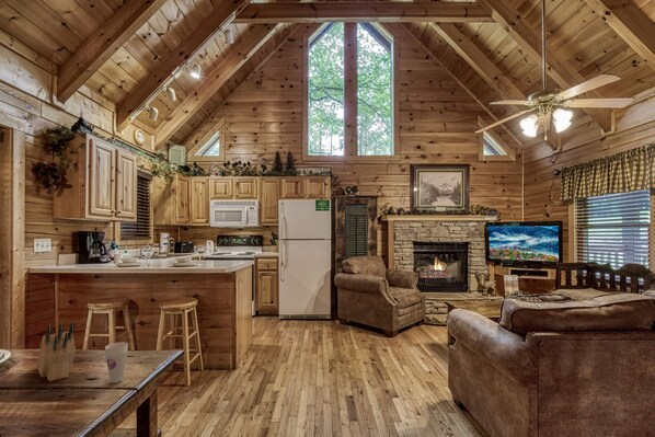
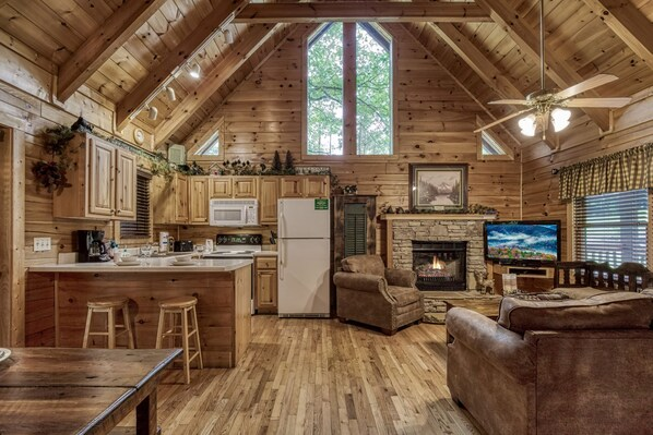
- cup [104,342,129,384]
- knife block [36,321,77,382]
